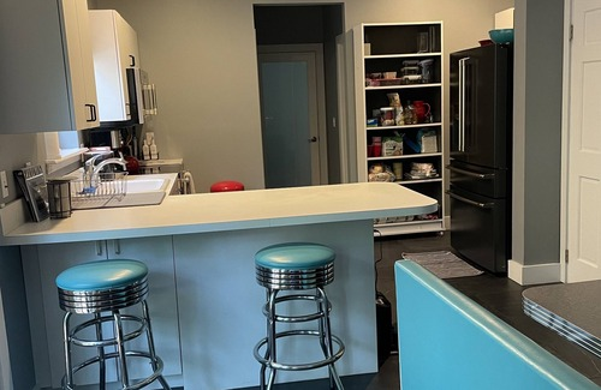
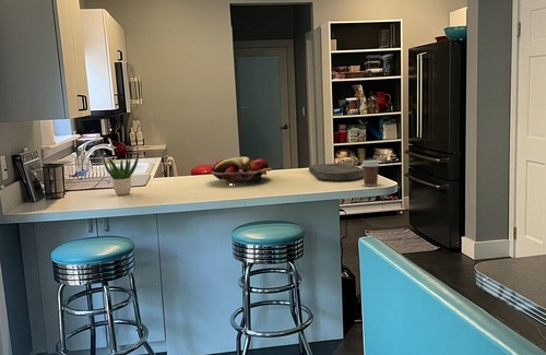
+ fruit basket [209,156,273,185]
+ potted plant [102,144,140,196]
+ coffee cup [360,159,381,187]
+ cutting board [308,162,364,181]
